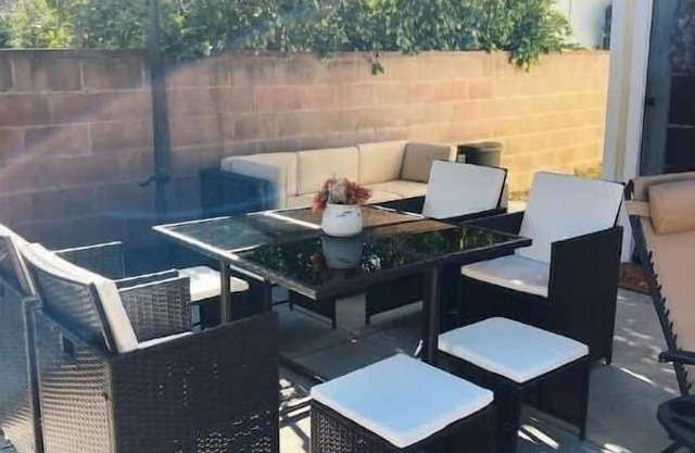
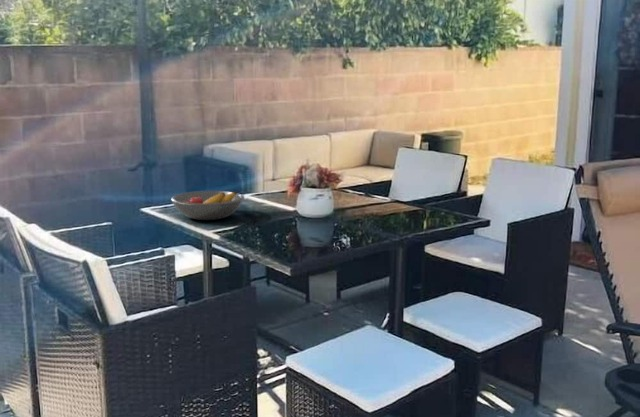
+ fruit bowl [170,190,245,221]
